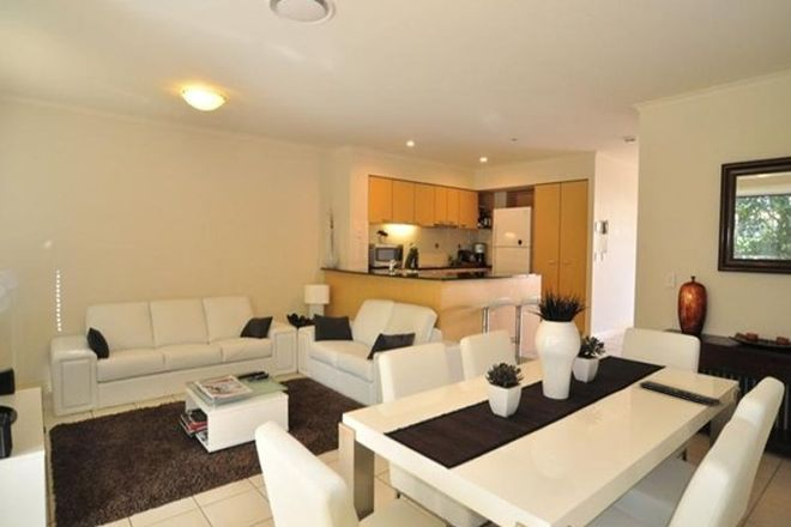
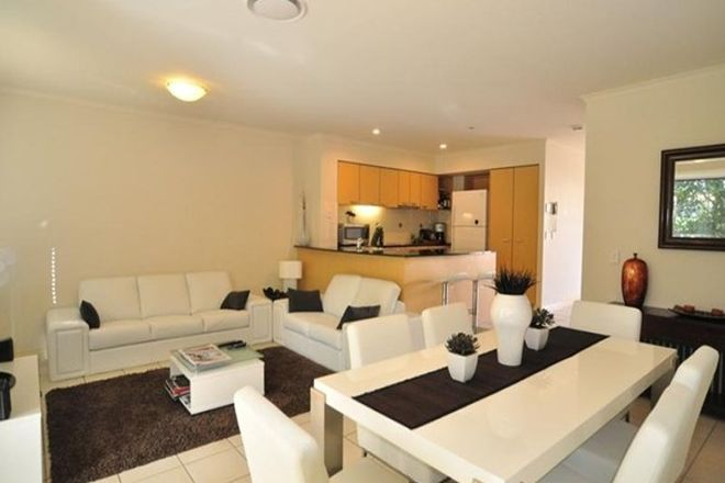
- remote control [639,380,721,407]
